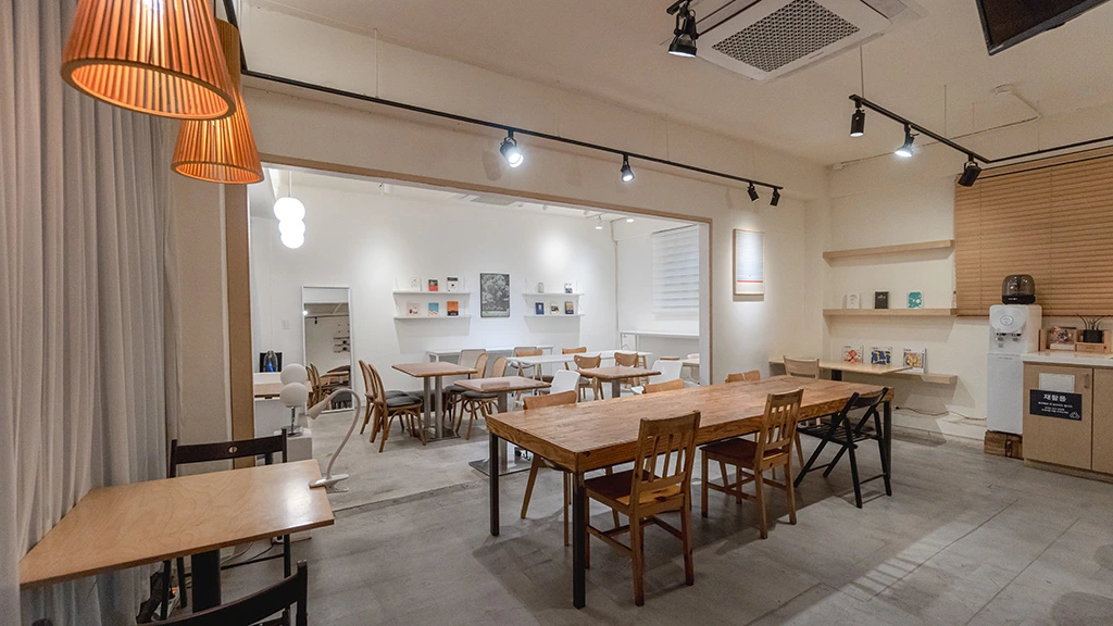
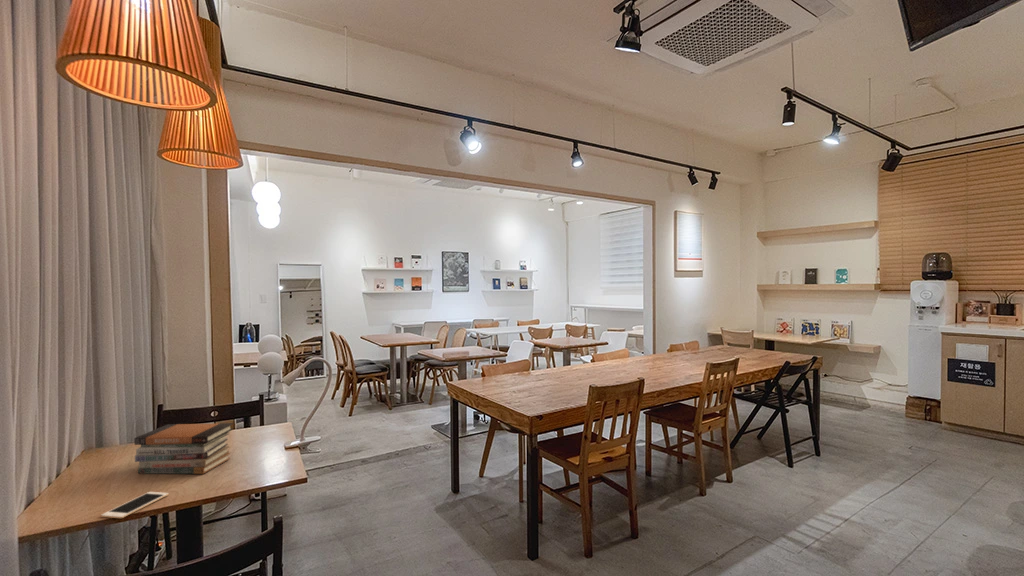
+ book stack [133,422,234,475]
+ cell phone [100,491,169,519]
